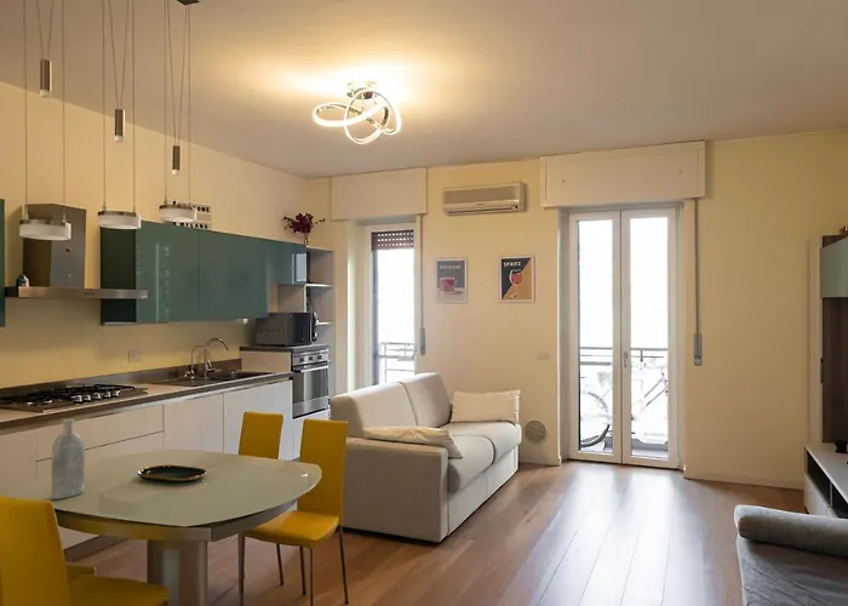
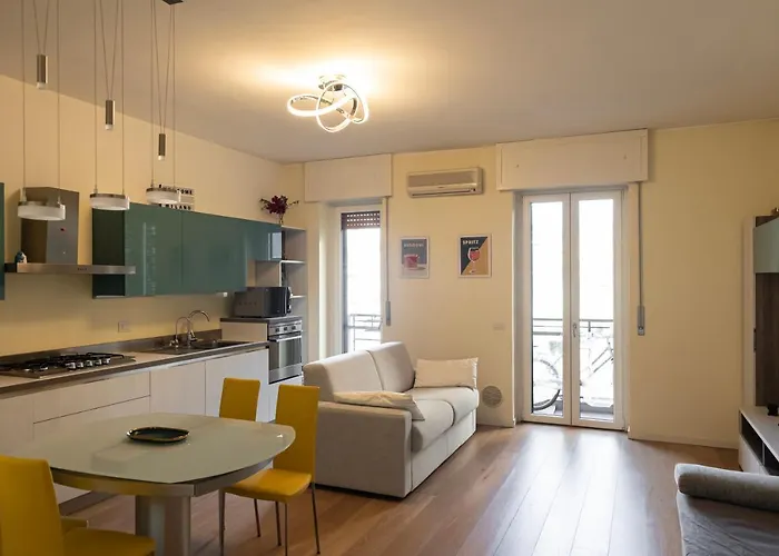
- bottle [50,418,86,501]
